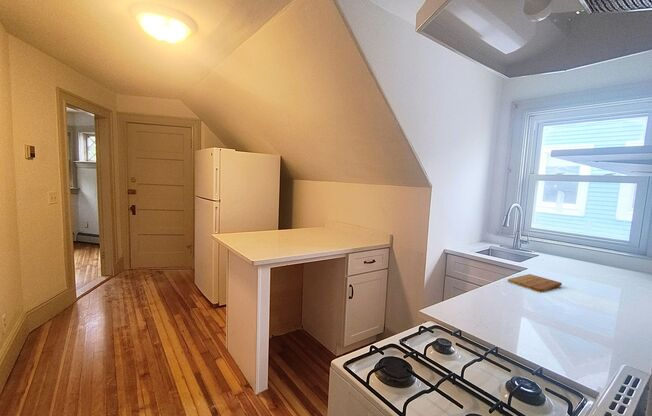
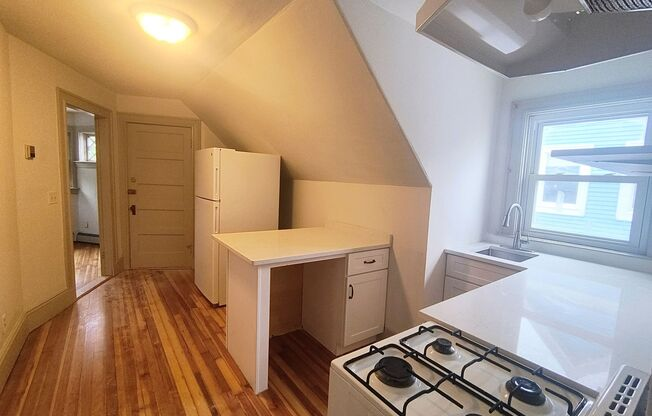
- cutting board [507,273,563,293]
